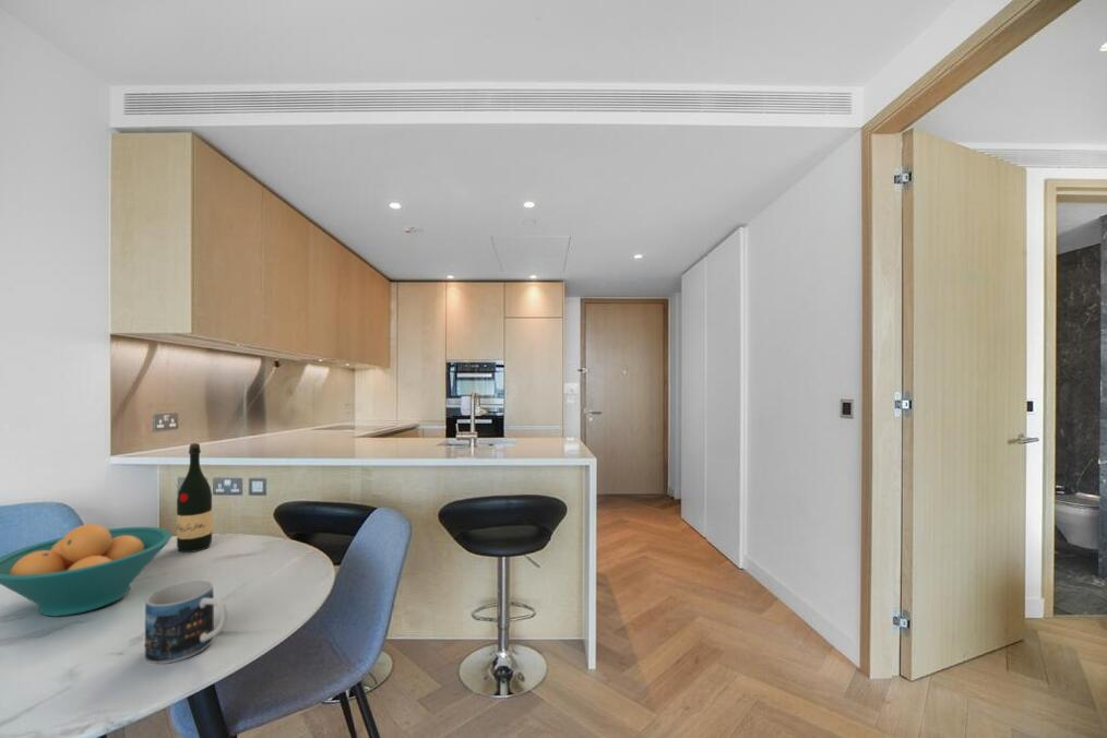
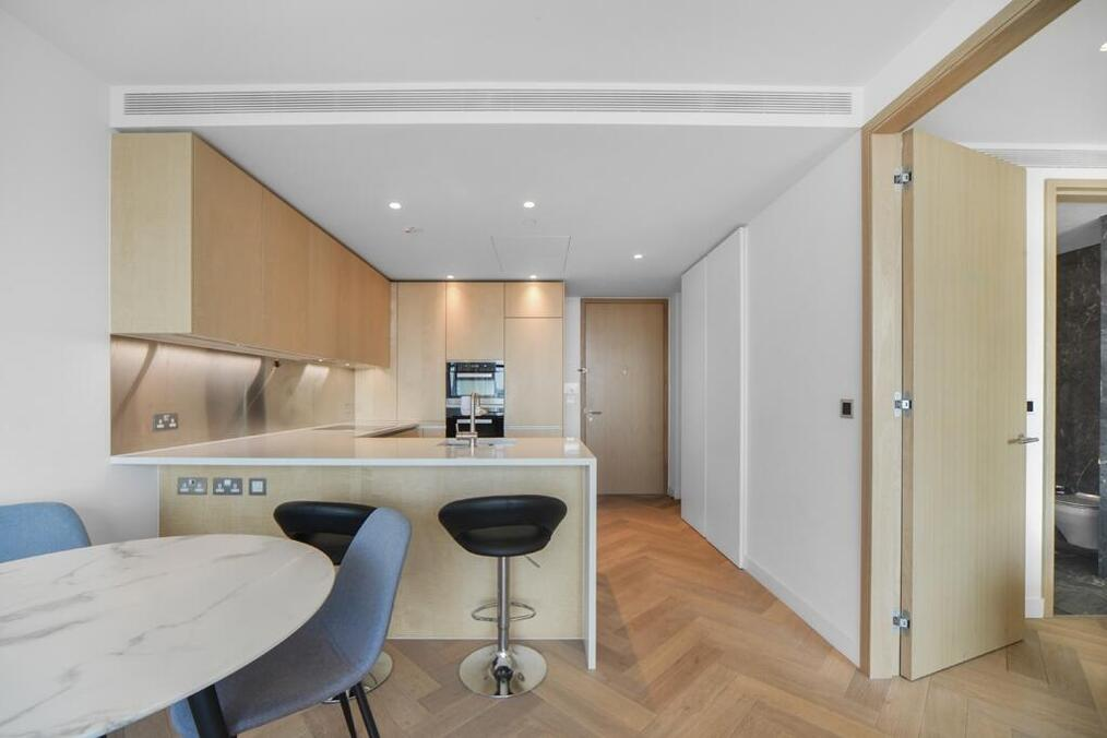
- mug [144,580,228,665]
- wine bottle [176,442,213,554]
- fruit bowl [0,523,172,618]
